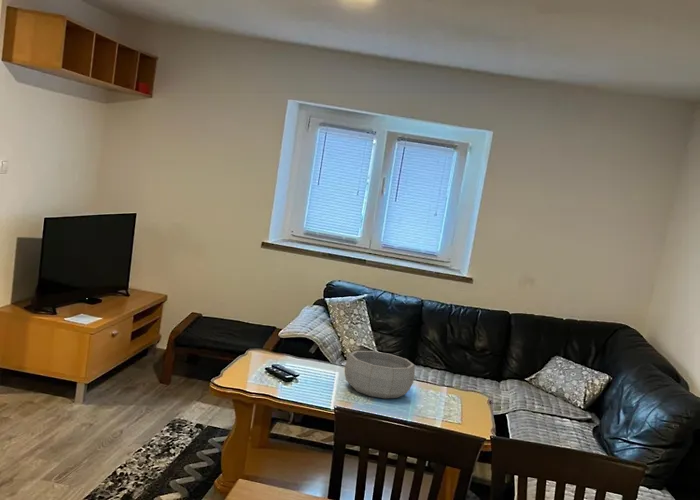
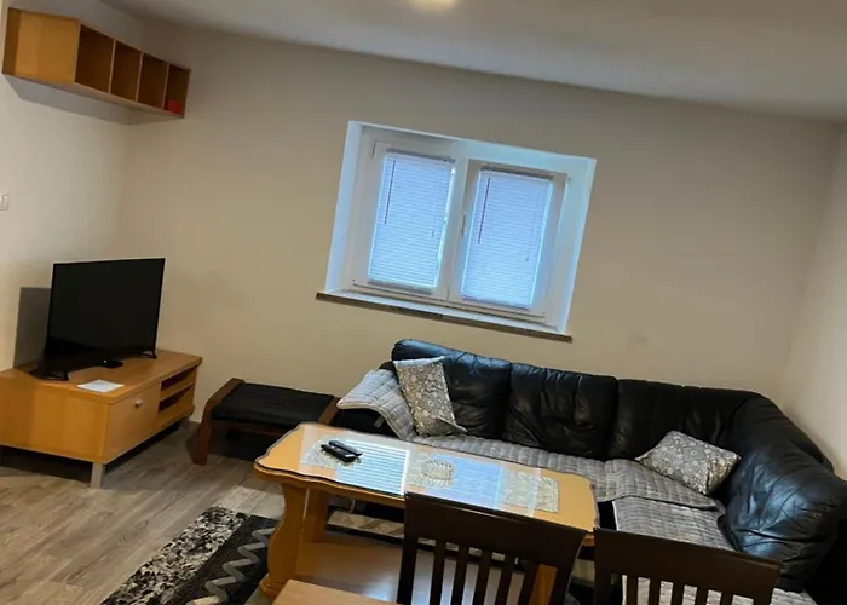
- decorative bowl [344,350,416,399]
